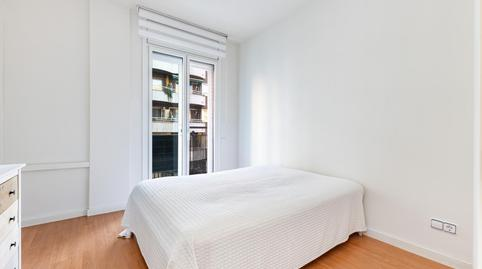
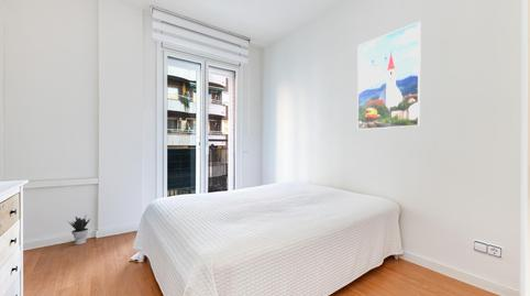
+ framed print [356,21,422,131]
+ potted plant [67,213,91,245]
